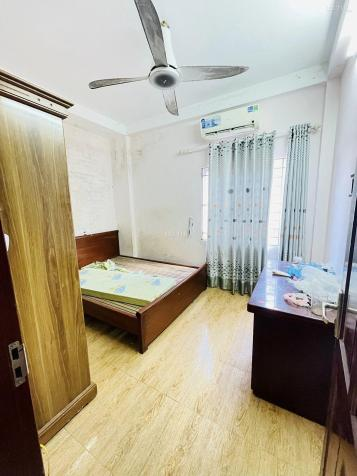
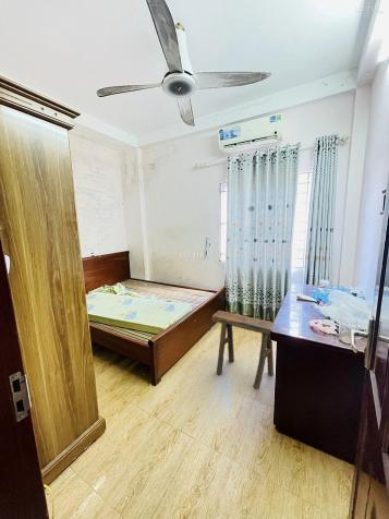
+ stool [210,310,275,390]
